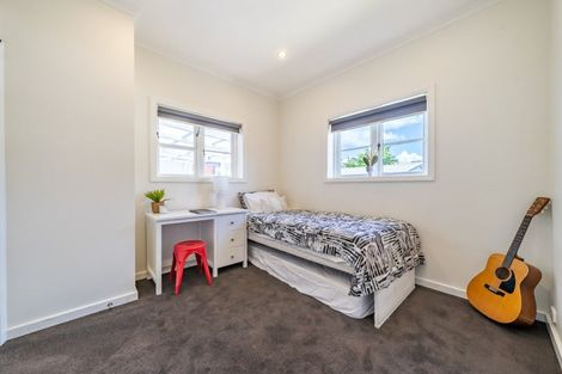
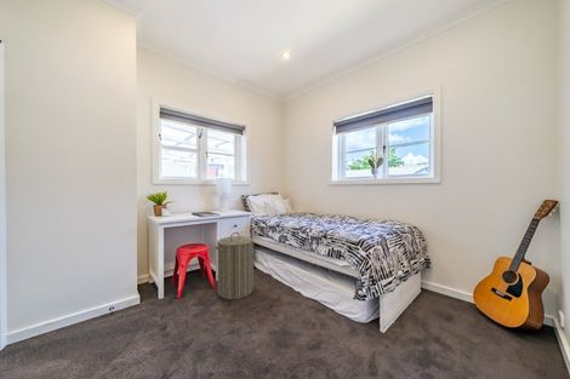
+ laundry hamper [215,231,255,300]
